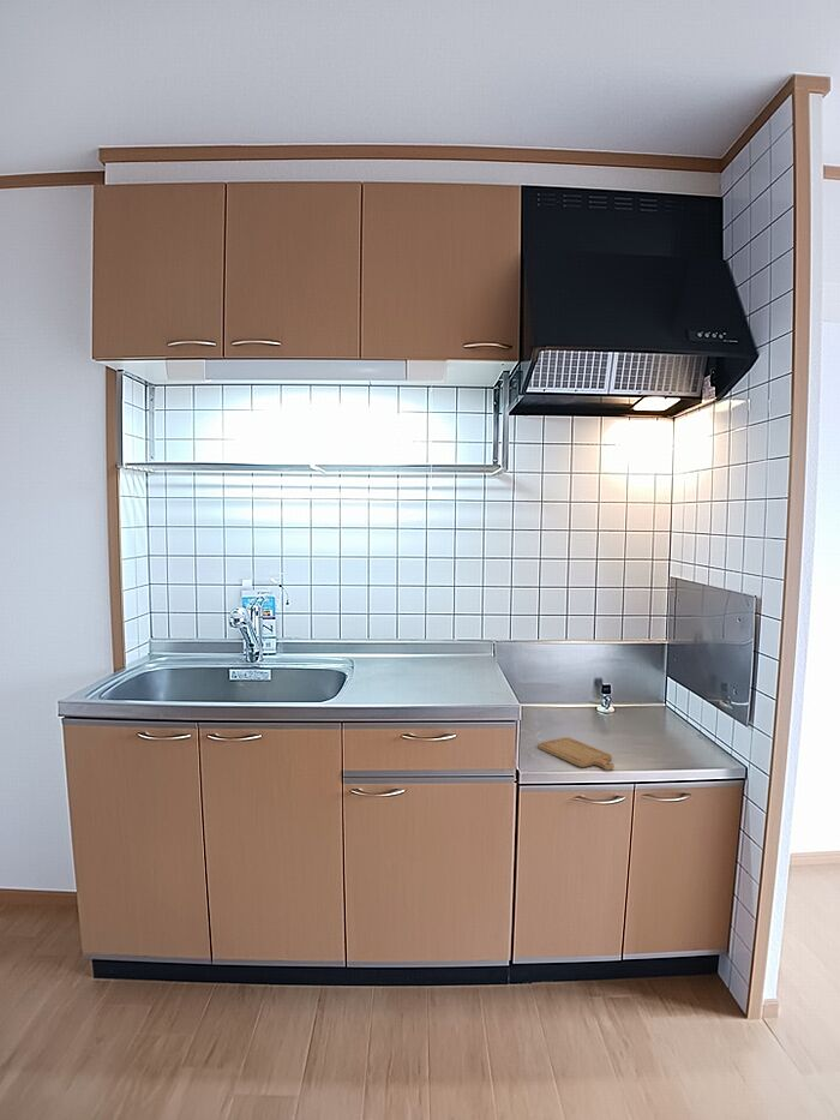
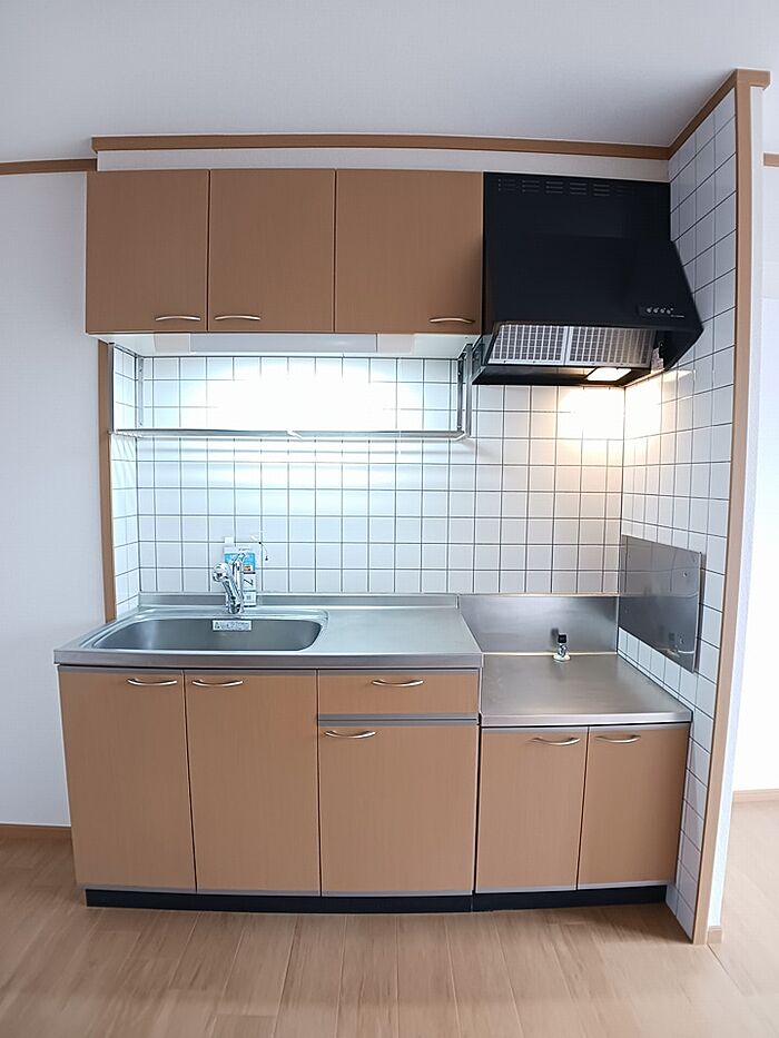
- chopping board [538,736,616,771]
